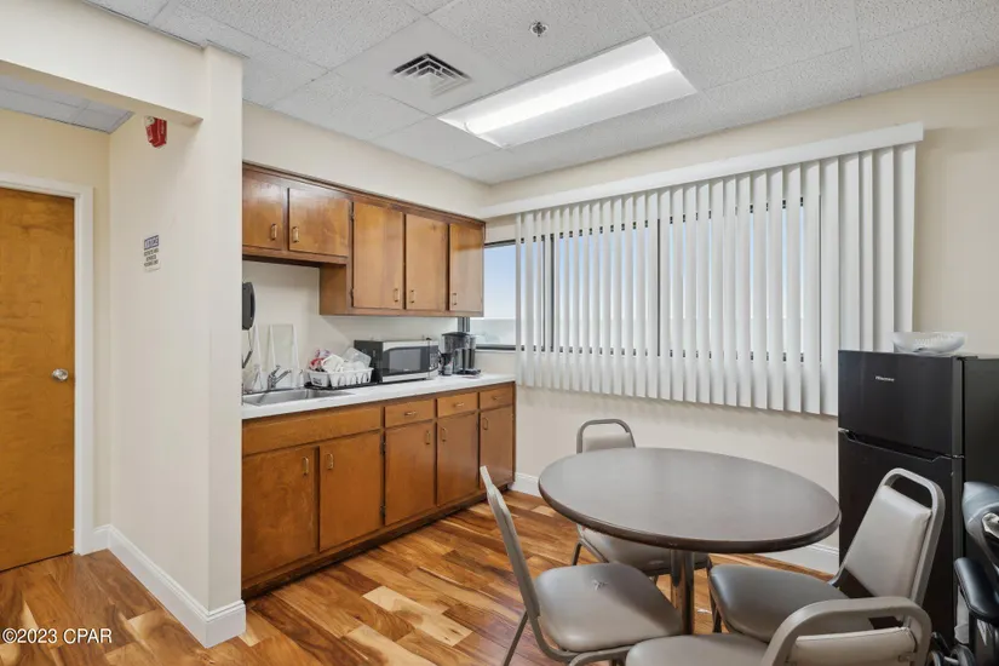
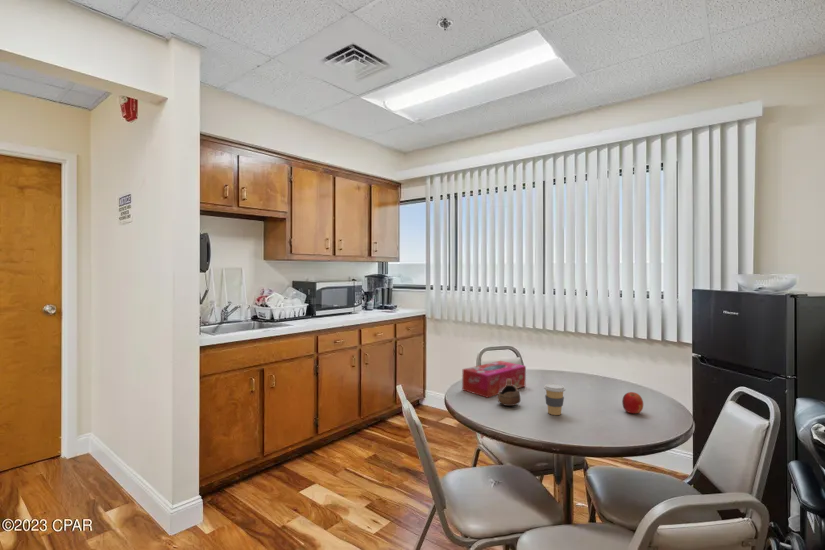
+ cup [497,379,522,407]
+ fruit [621,391,644,414]
+ coffee cup [543,382,567,416]
+ tissue box [461,360,527,399]
